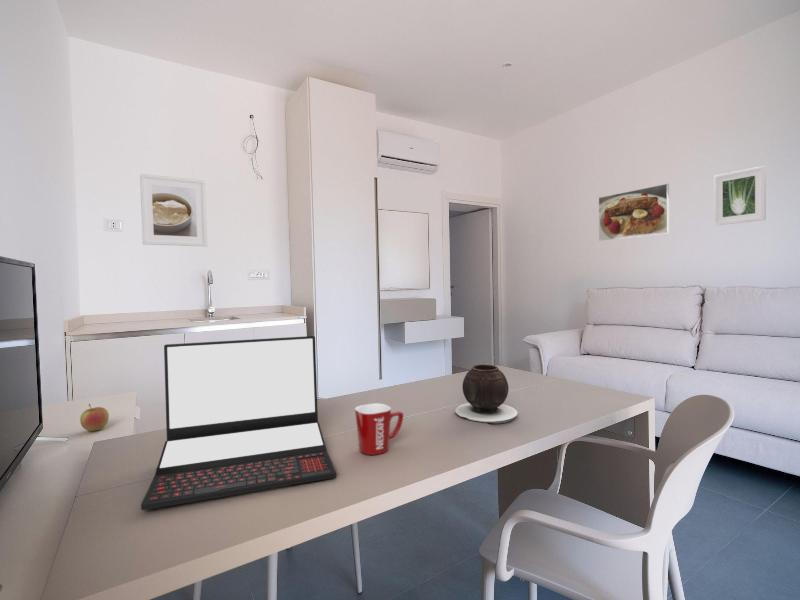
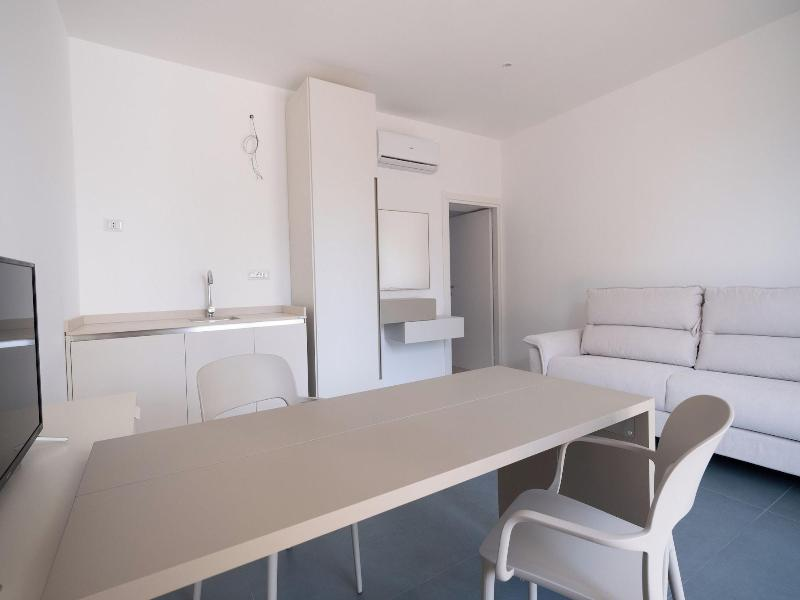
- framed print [139,173,208,247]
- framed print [598,183,670,242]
- laptop [140,335,337,511]
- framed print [713,165,767,227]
- vase [454,363,519,424]
- mug [354,402,404,456]
- apple [79,403,110,432]
